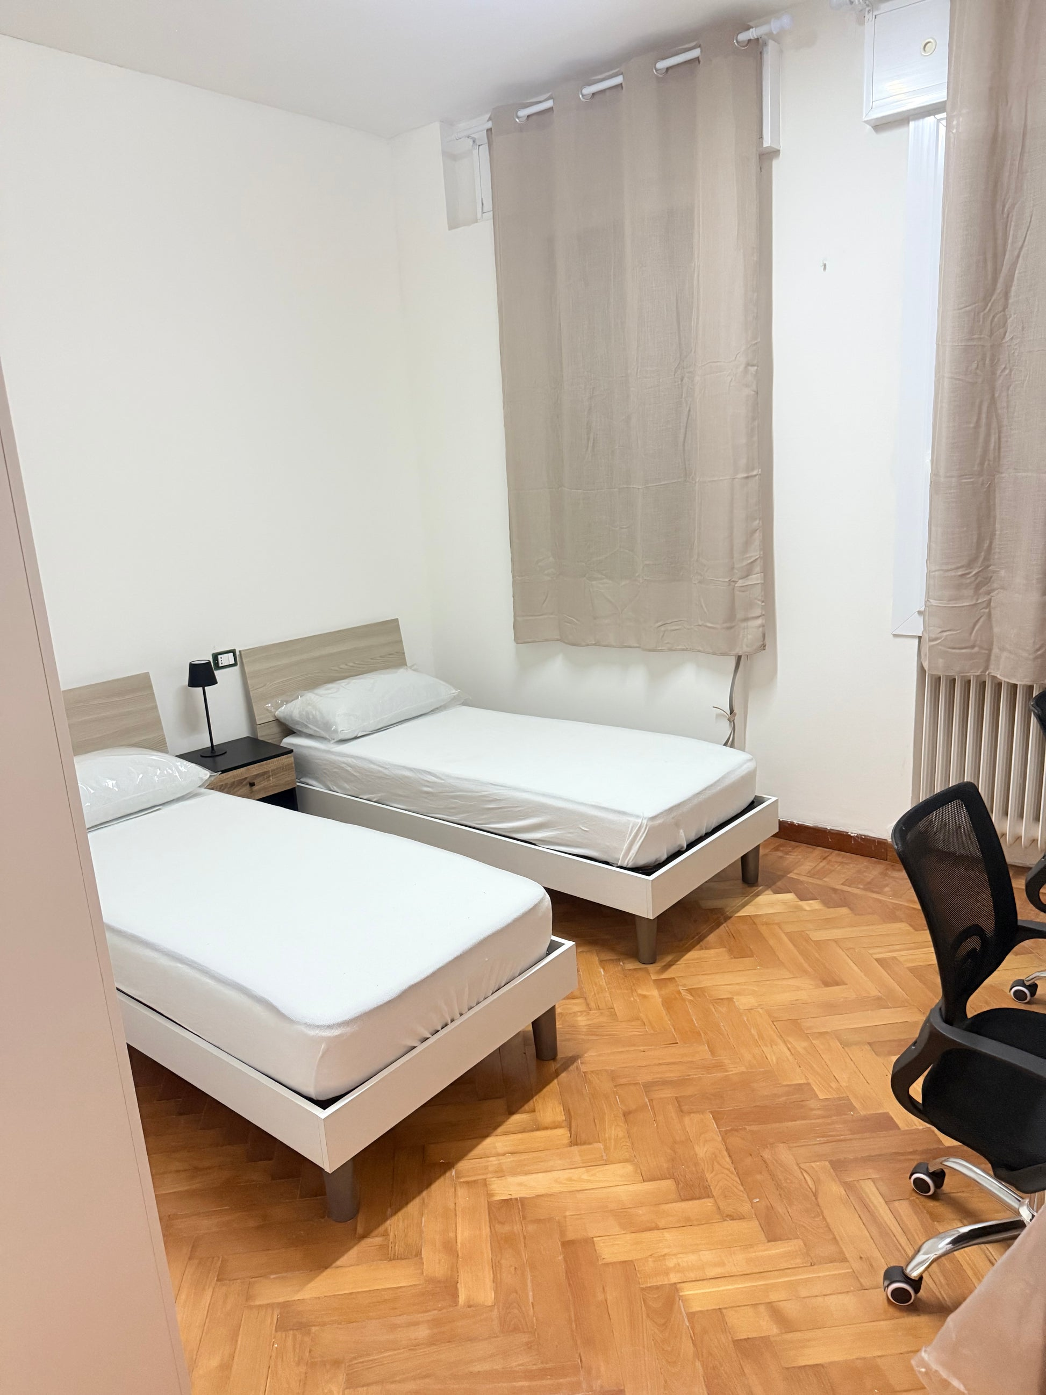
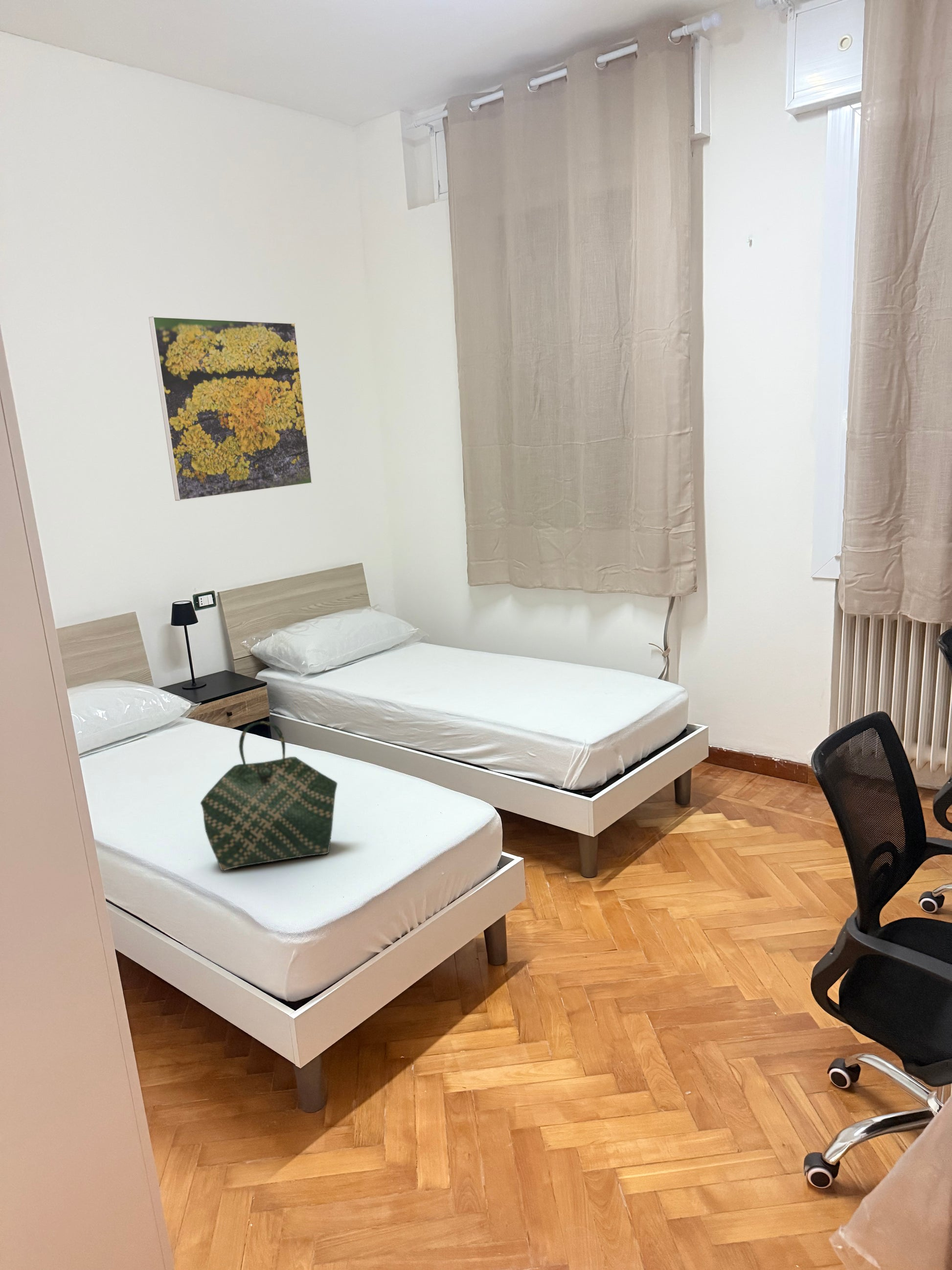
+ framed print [148,316,313,501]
+ tote bag [200,721,338,871]
